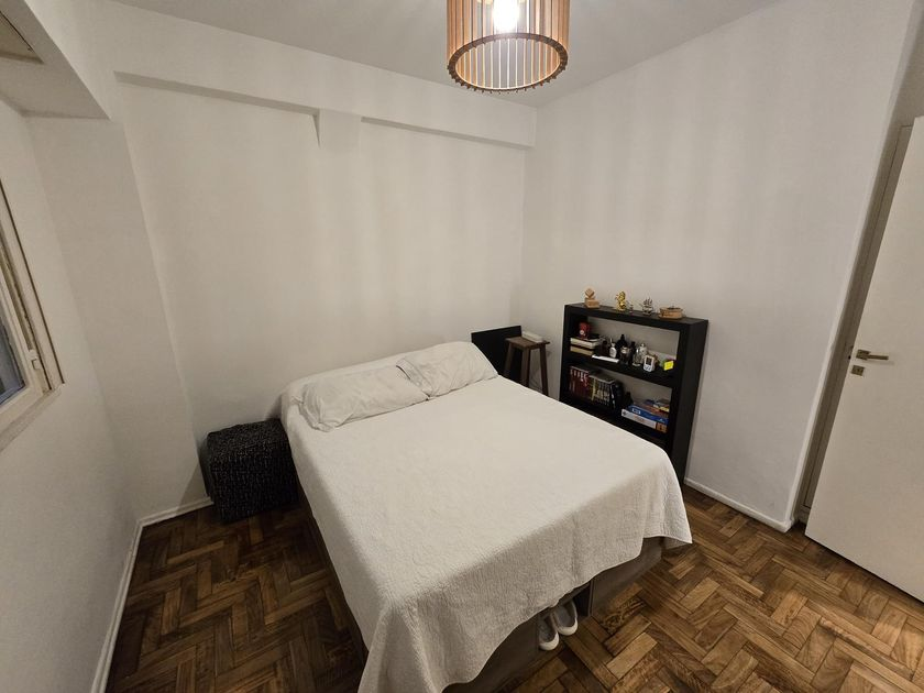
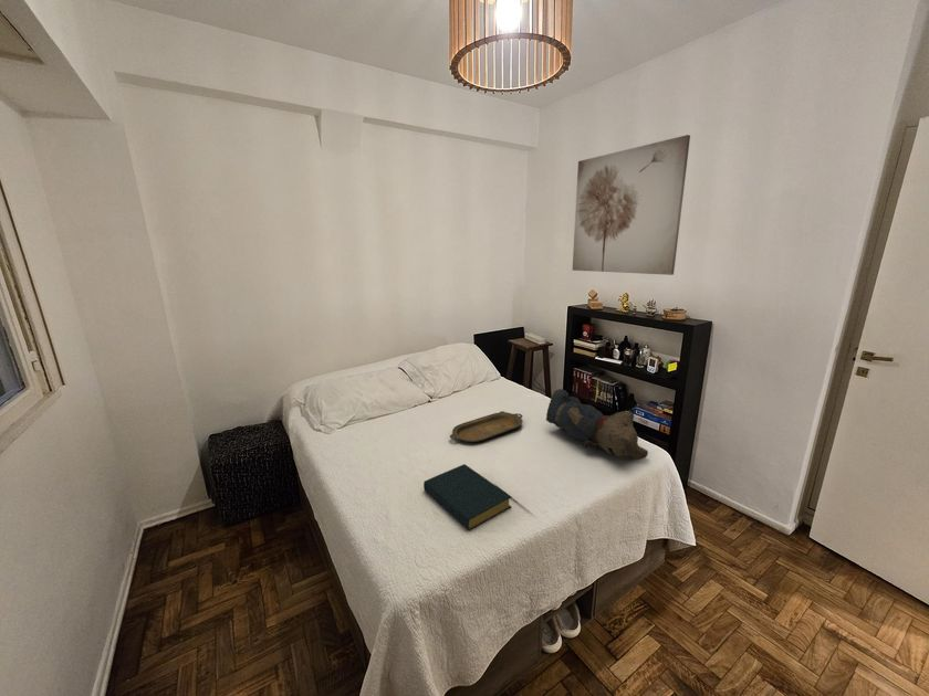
+ teddy bear [545,388,649,461]
+ wall art [572,134,691,276]
+ hardback book [422,463,512,531]
+ serving tray [449,410,524,443]
